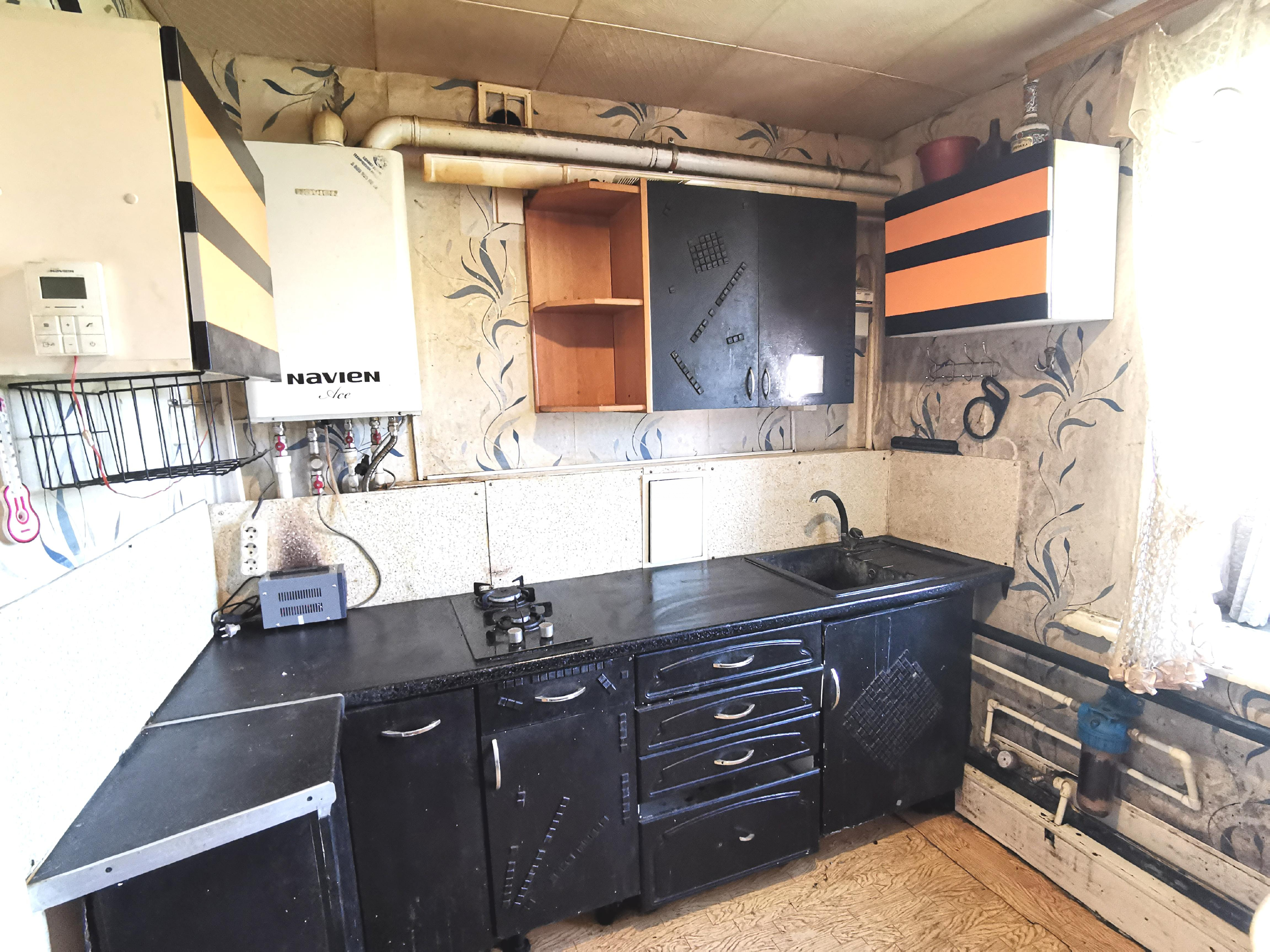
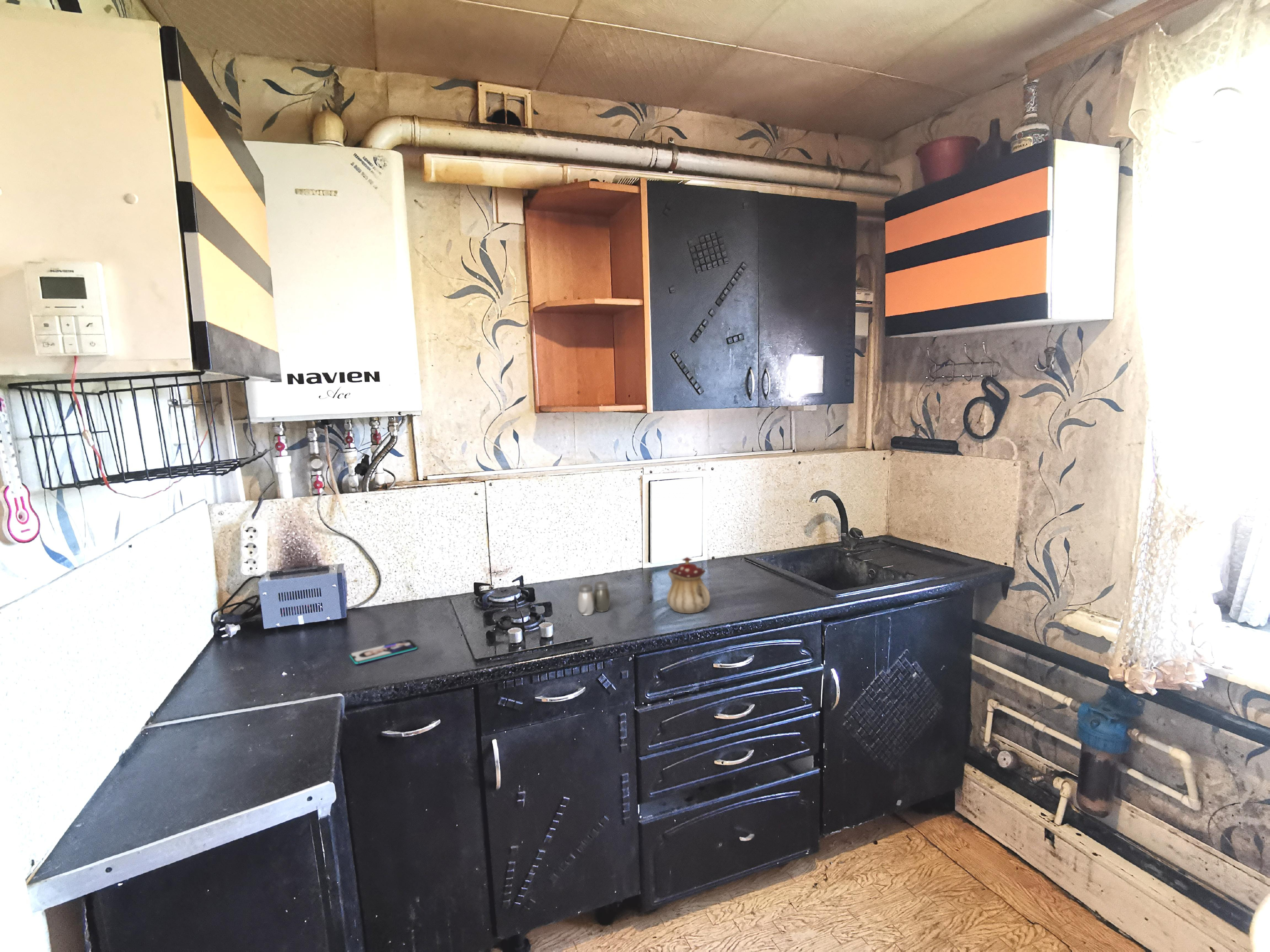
+ salt and pepper shaker [577,581,611,616]
+ smartphone [349,639,418,664]
+ teapot [667,557,711,614]
